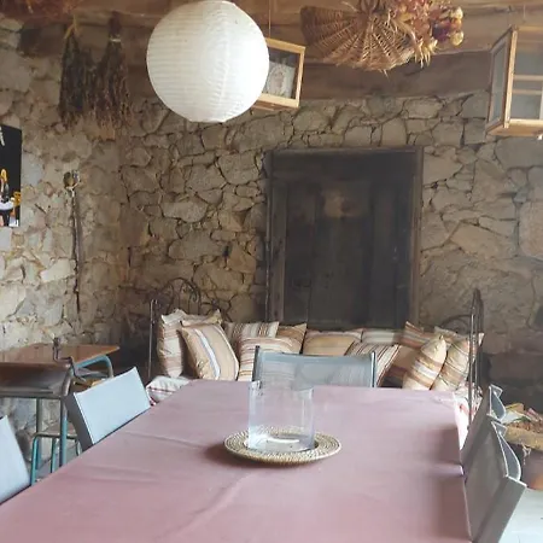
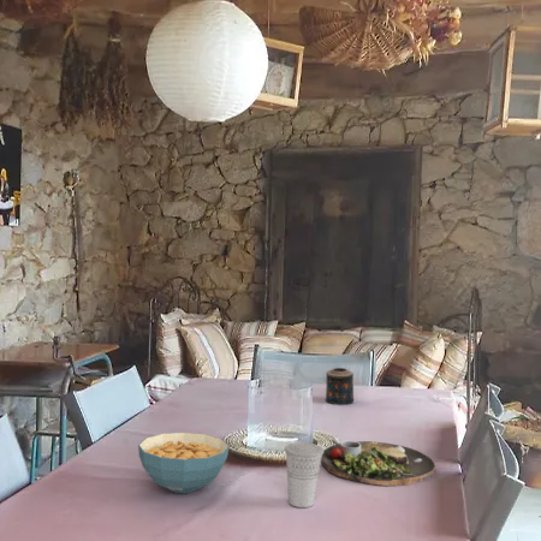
+ cereal bowl [137,432,231,494]
+ cup [284,441,325,509]
+ candle [325,367,355,406]
+ dinner plate [321,436,436,487]
